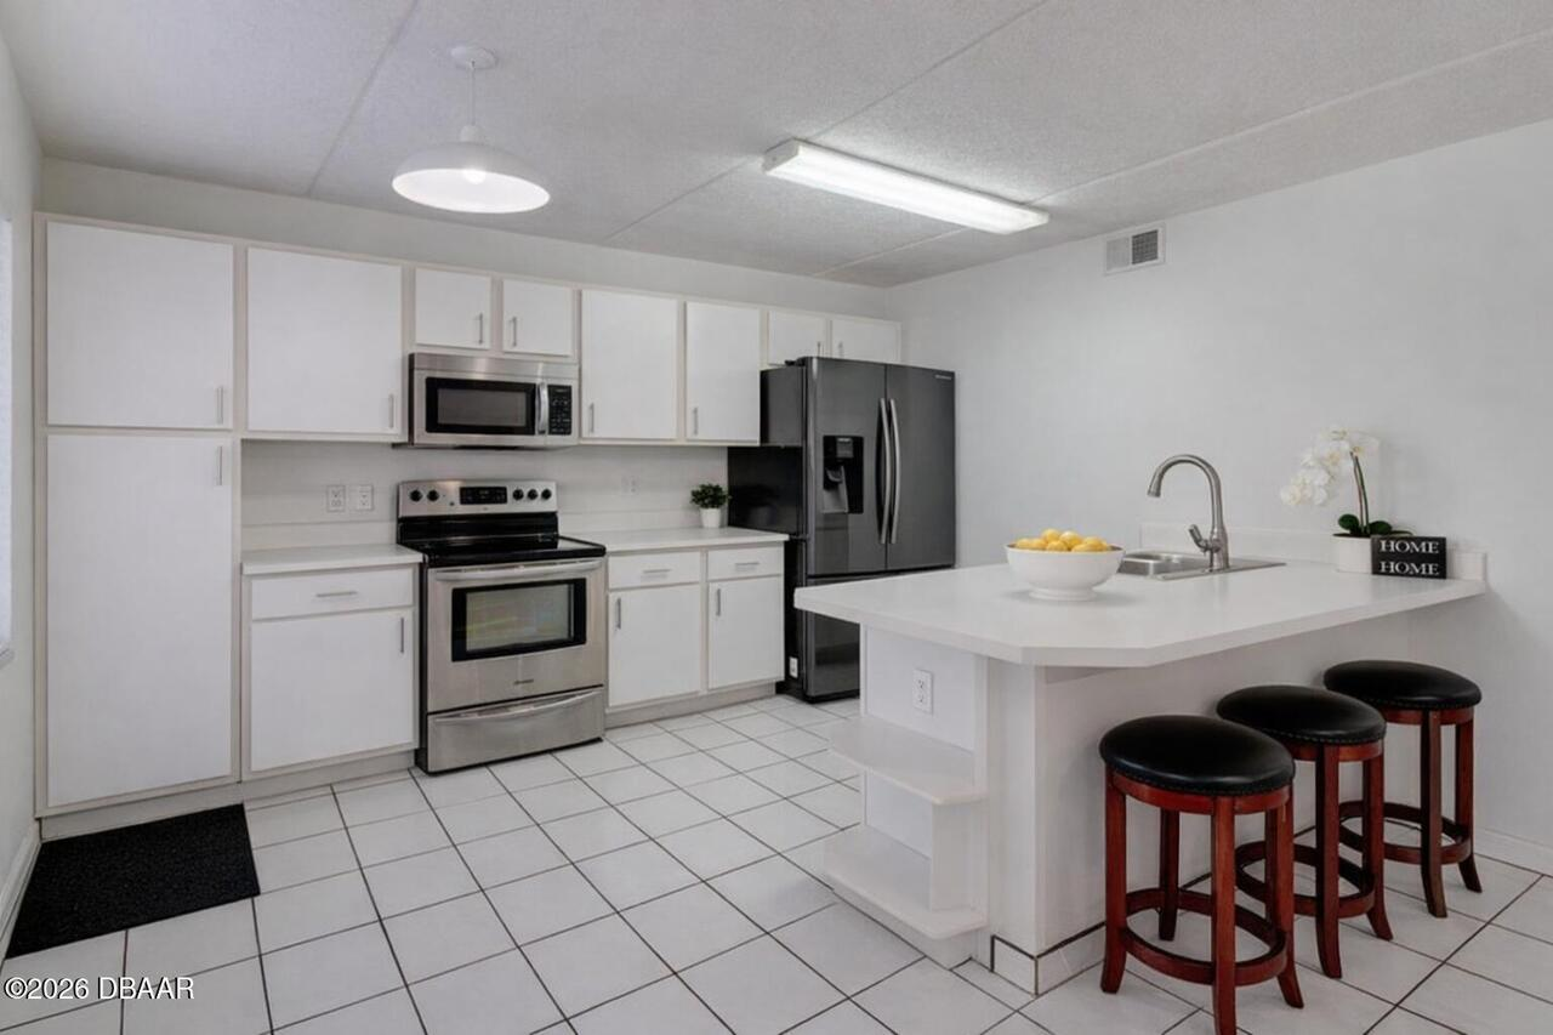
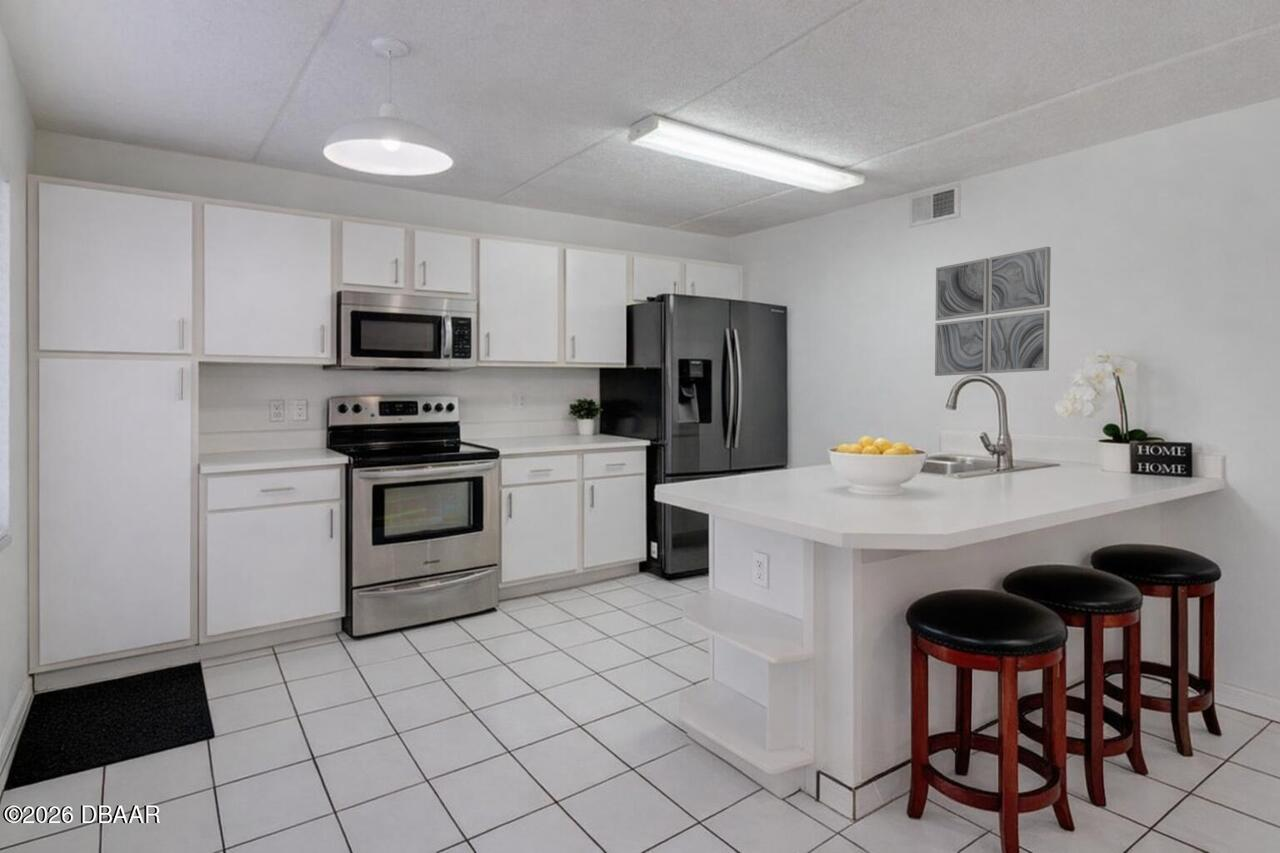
+ wall art [934,245,1052,377]
